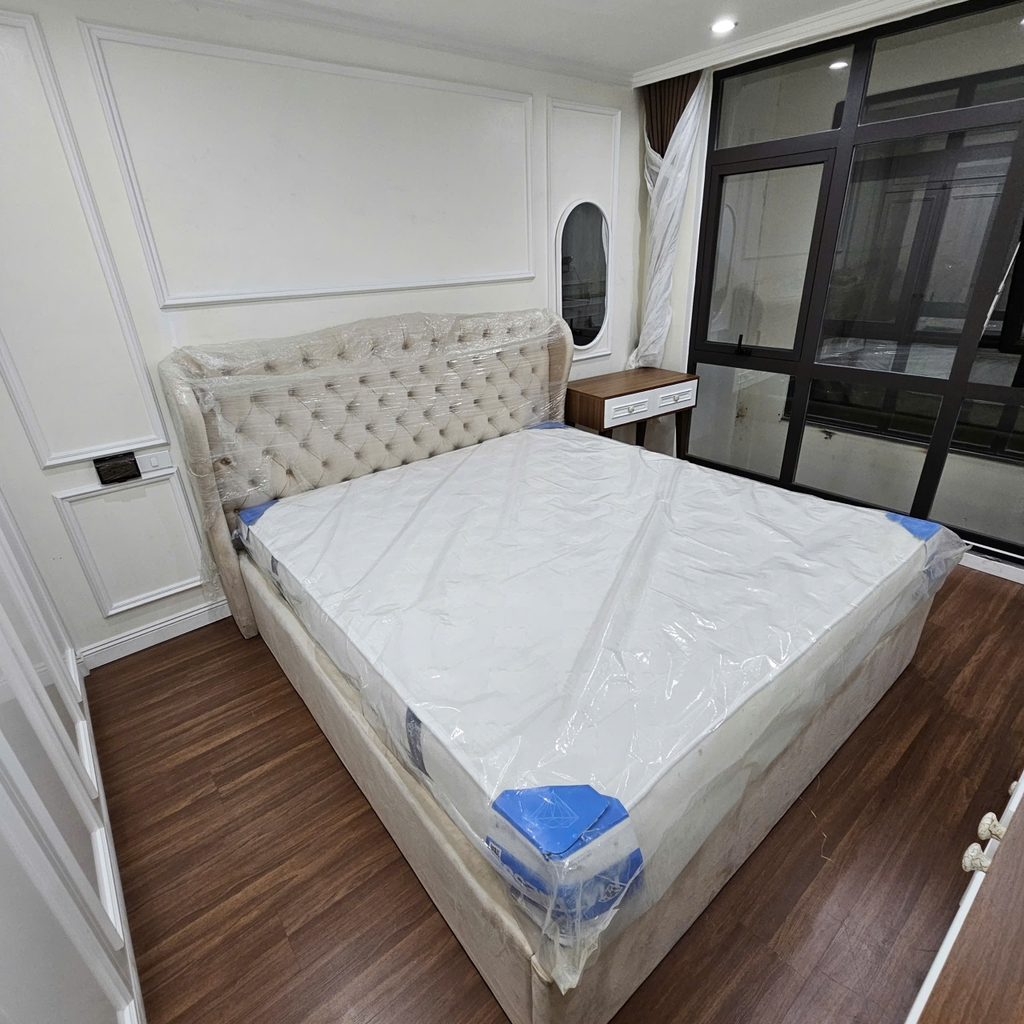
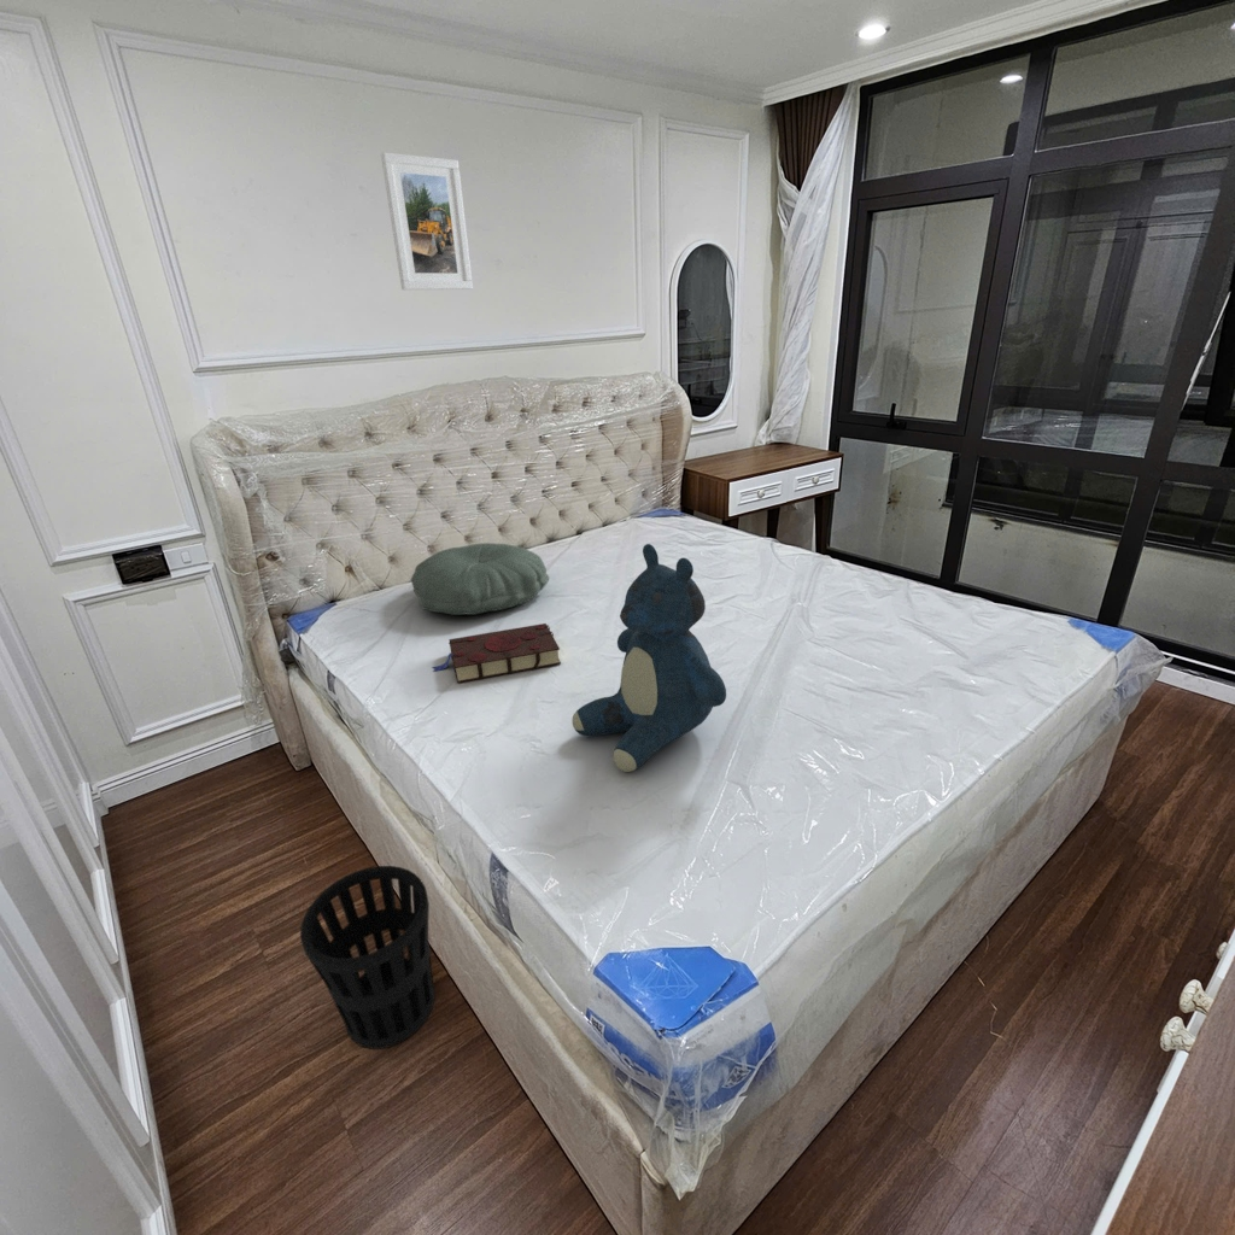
+ wastebasket [299,865,437,1050]
+ book [432,622,562,684]
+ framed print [380,151,474,291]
+ pillow [410,542,550,616]
+ teddy bear [572,543,727,773]
